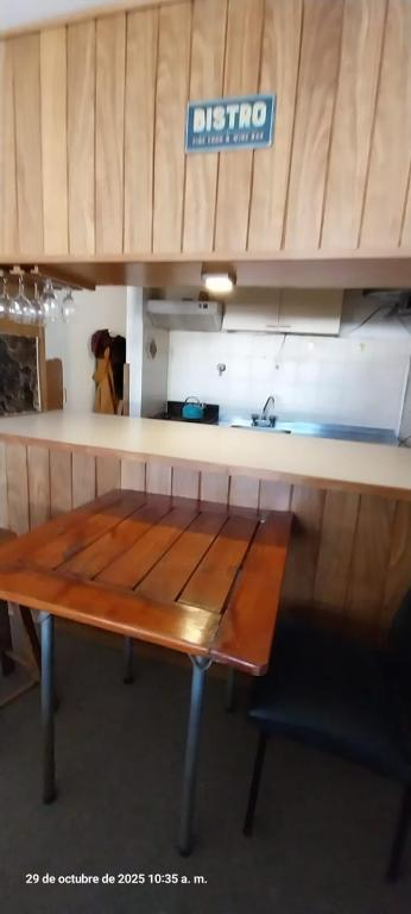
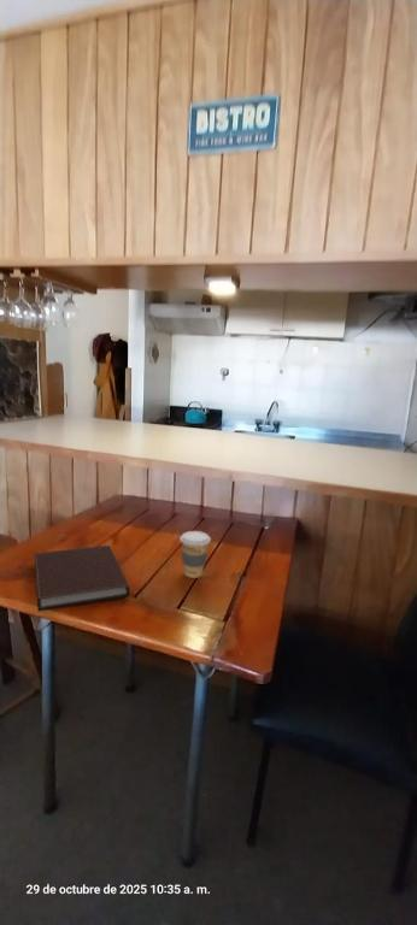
+ notebook [34,544,130,612]
+ coffee cup [178,530,212,579]
